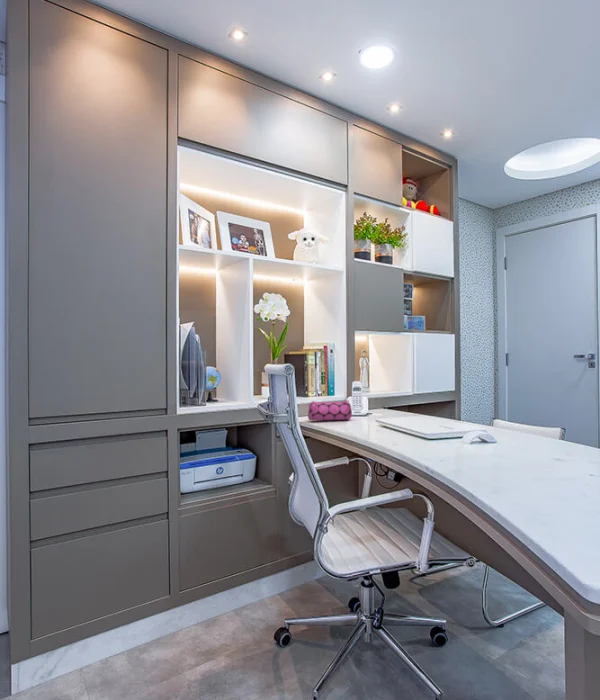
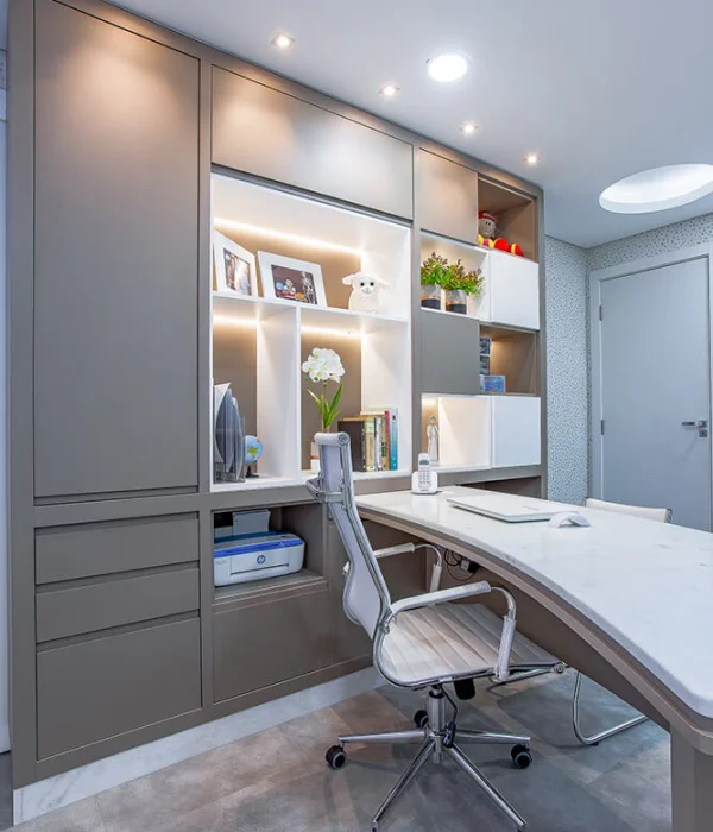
- pencil case [307,399,353,421]
